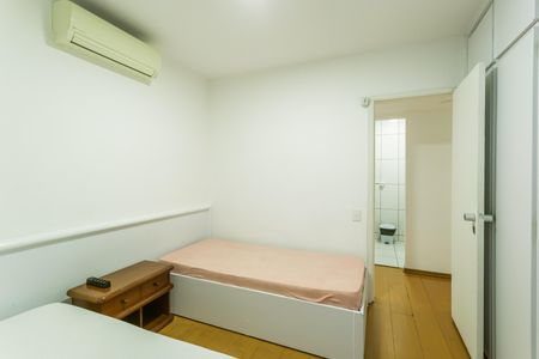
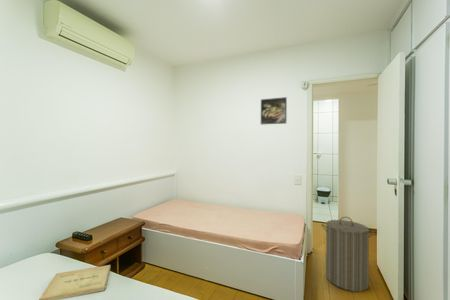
+ book [38,264,112,300]
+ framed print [260,96,288,125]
+ laundry hamper [321,216,375,292]
